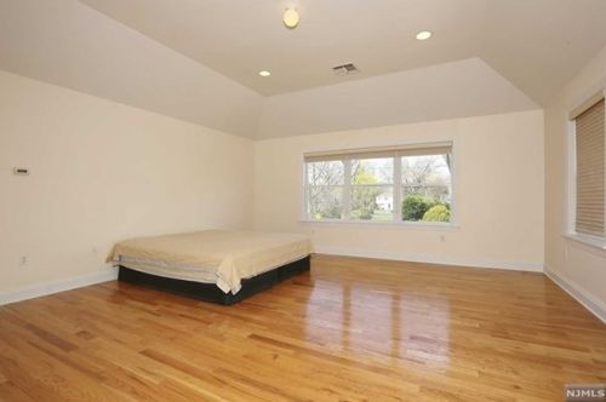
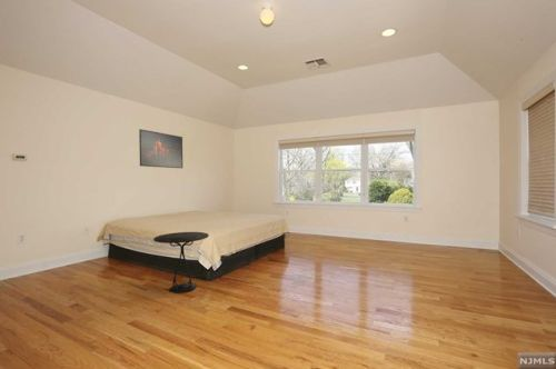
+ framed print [138,128,183,169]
+ side table [152,231,210,295]
